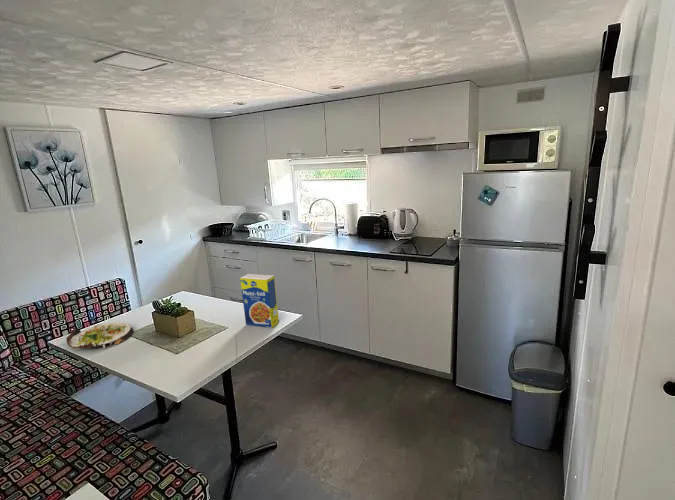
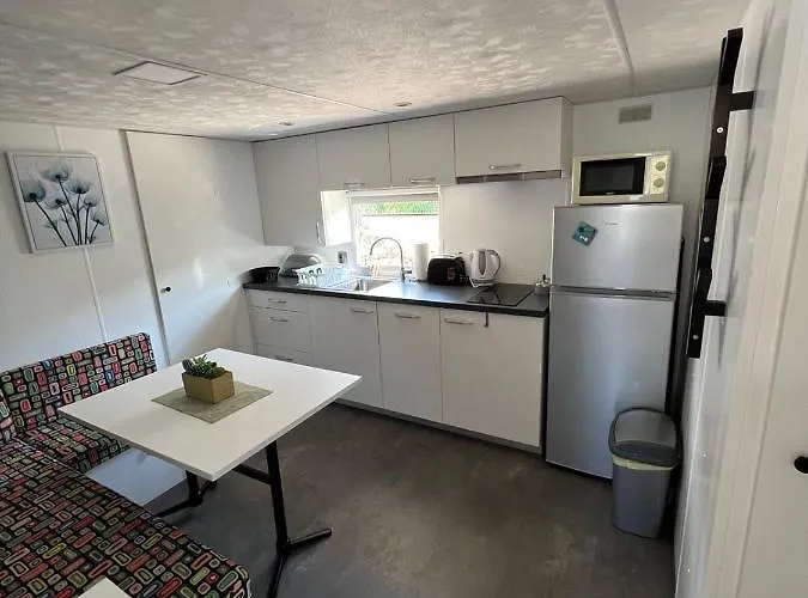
- salad plate [65,321,135,351]
- legume [239,273,280,329]
